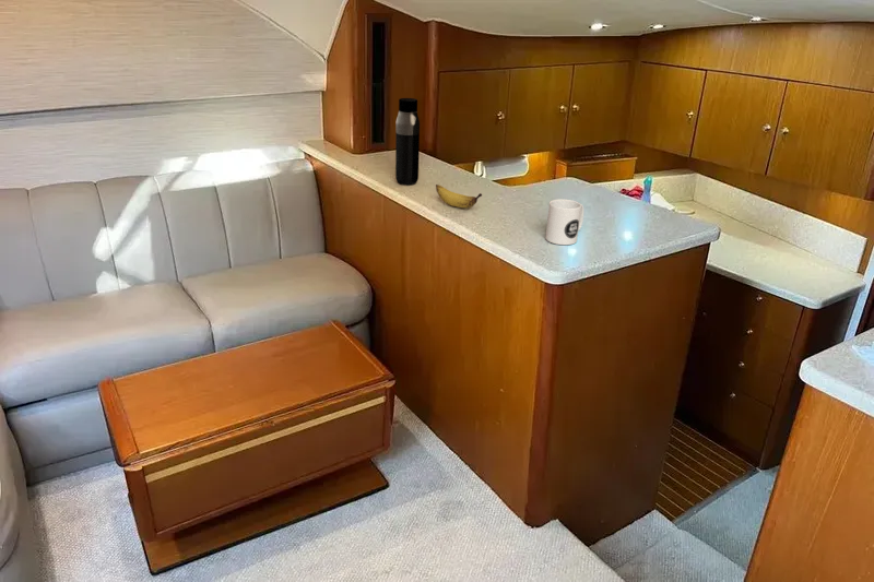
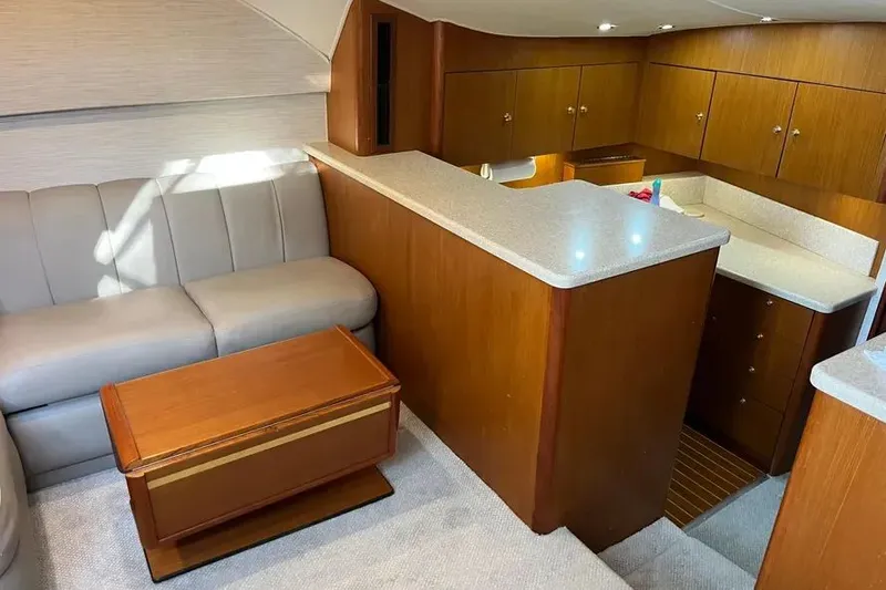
- mug [545,199,584,246]
- banana [435,183,483,210]
- water bottle [394,97,421,186]
